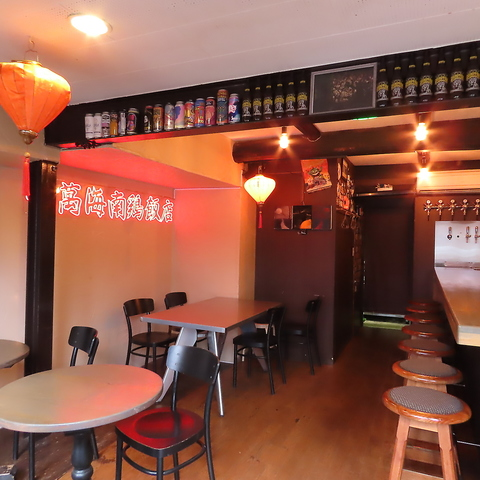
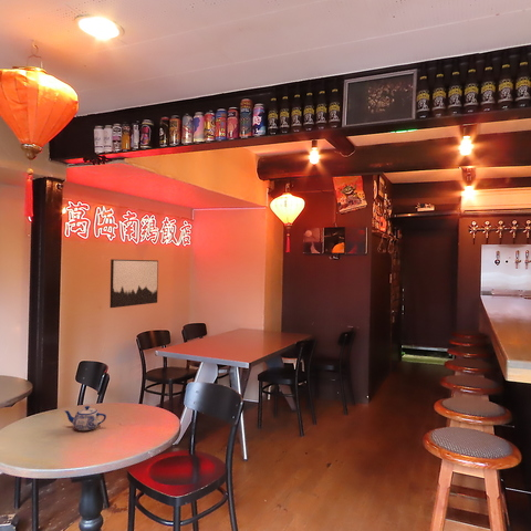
+ wall art [110,258,159,309]
+ teapot [63,405,107,431]
